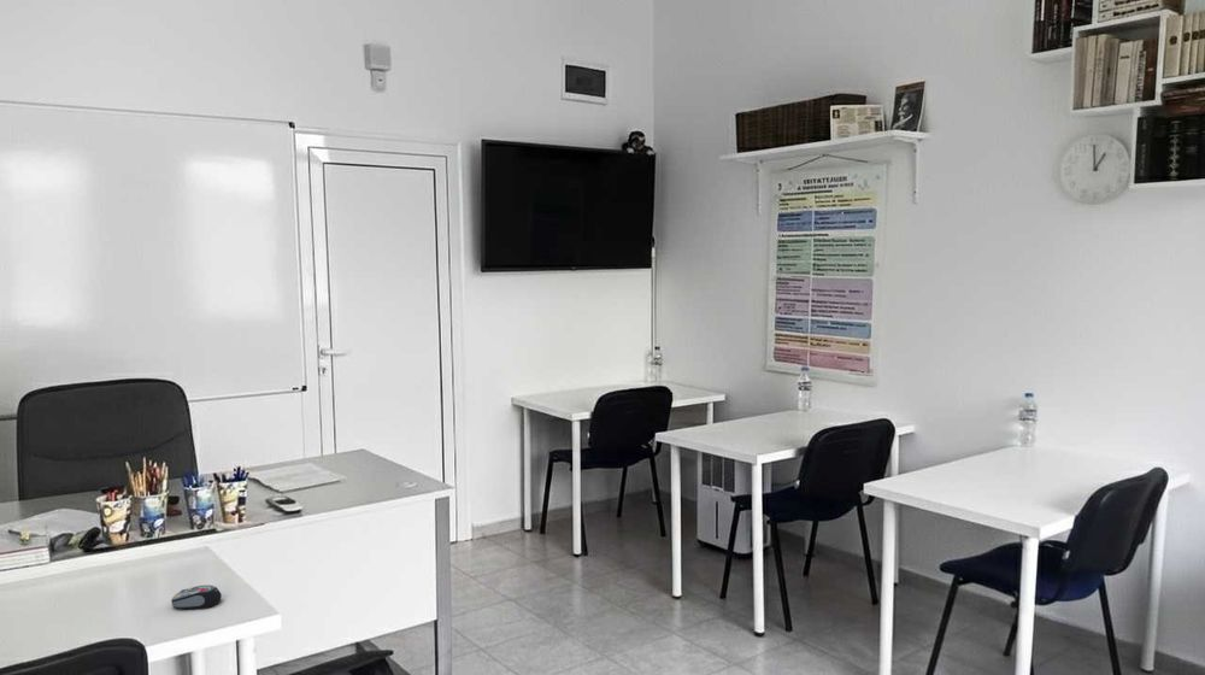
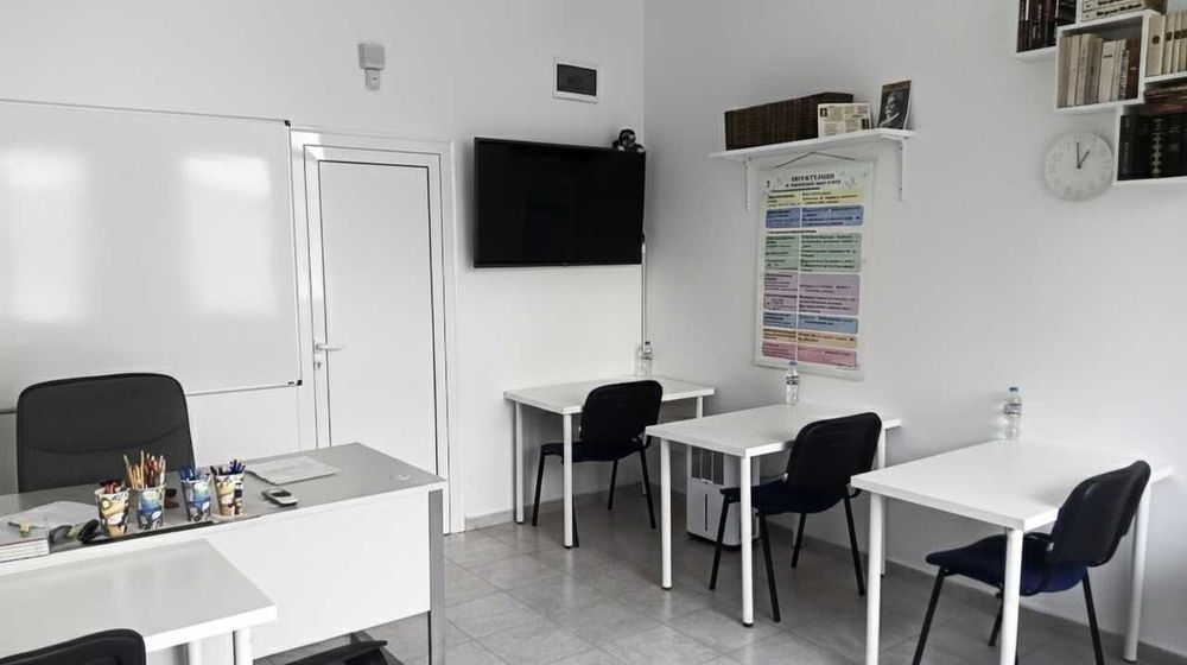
- computer mouse [170,583,222,610]
